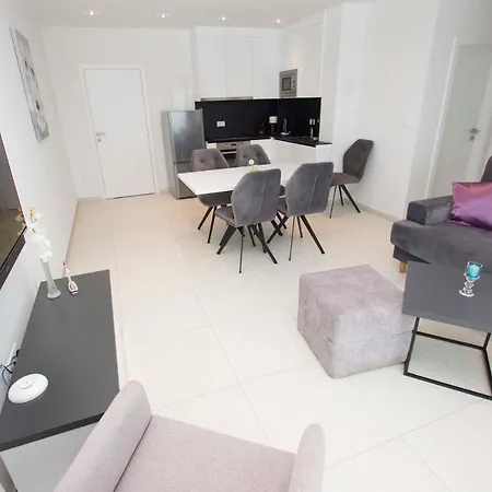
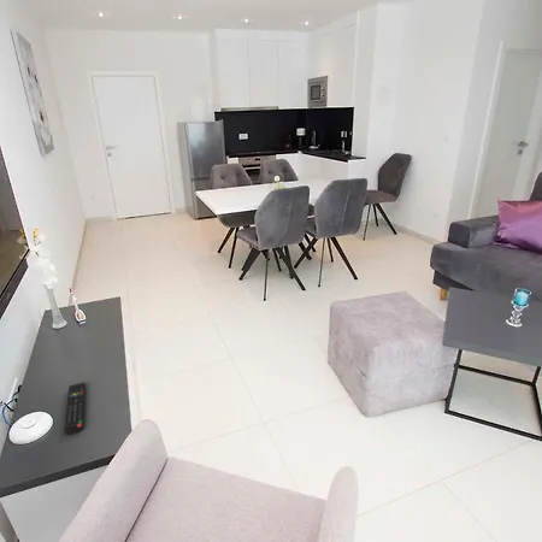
+ remote control [63,381,87,436]
